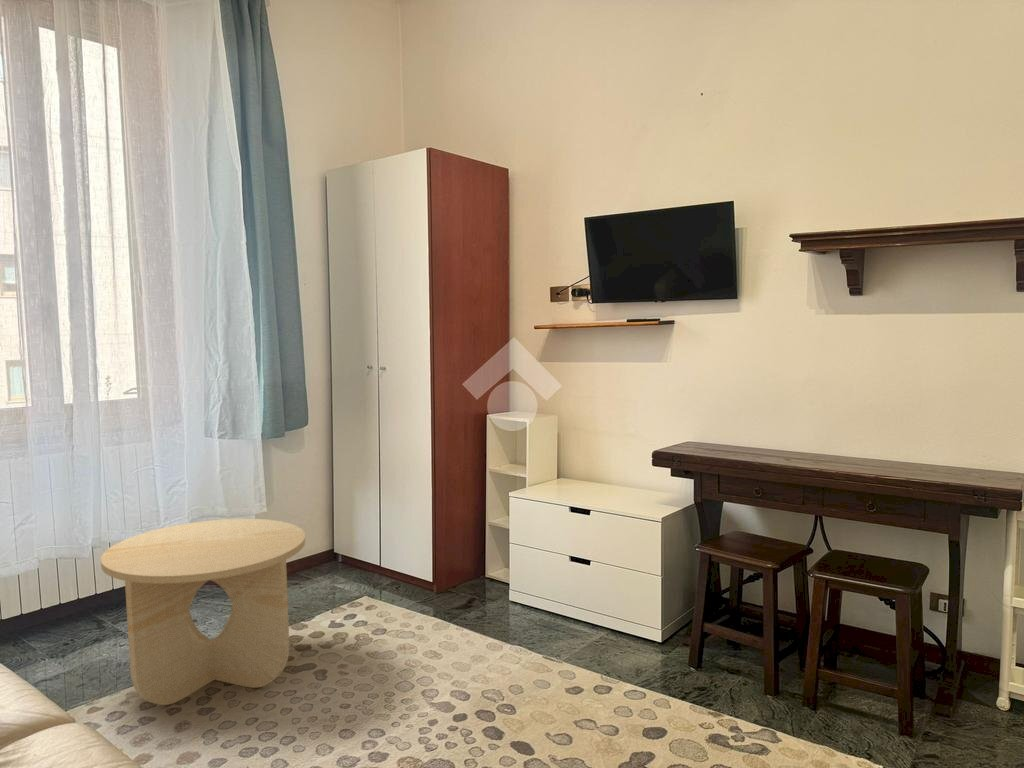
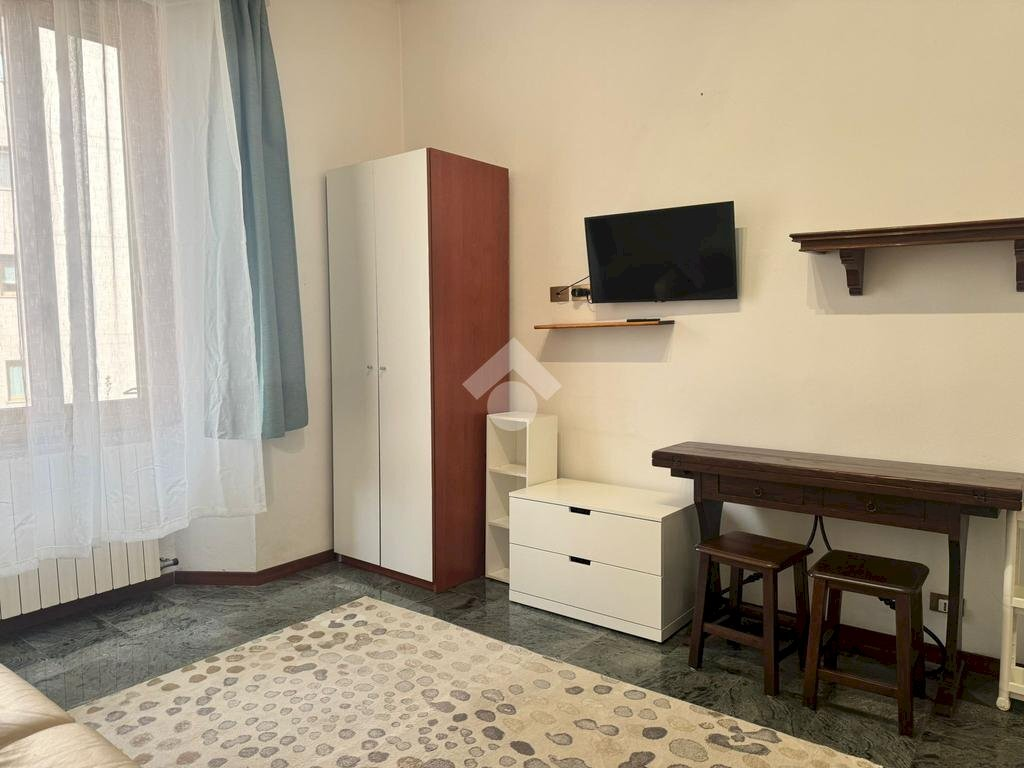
- side table [100,518,306,706]
